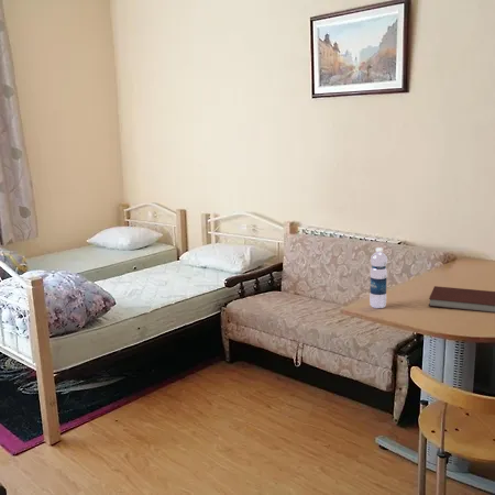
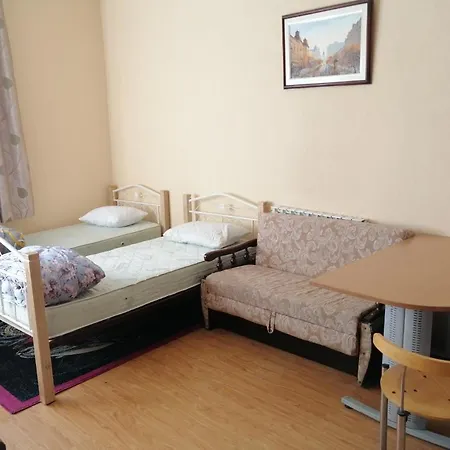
- notebook [428,285,495,314]
- water bottle [369,246,388,309]
